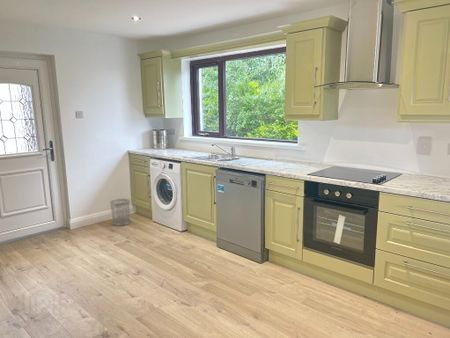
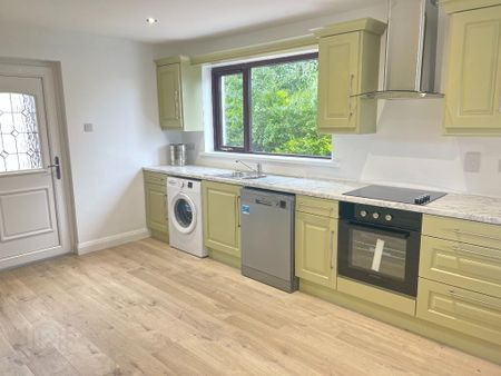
- wastebasket [109,198,131,227]
